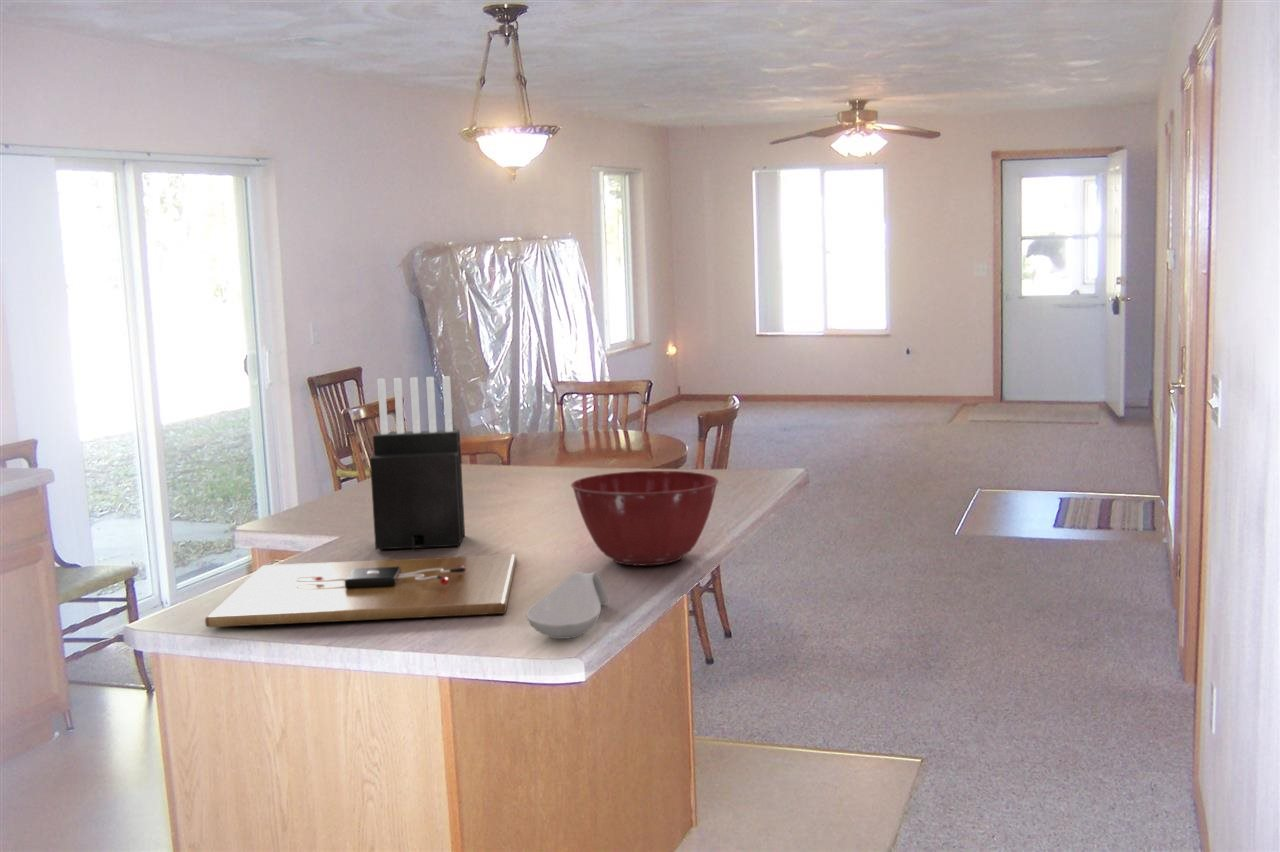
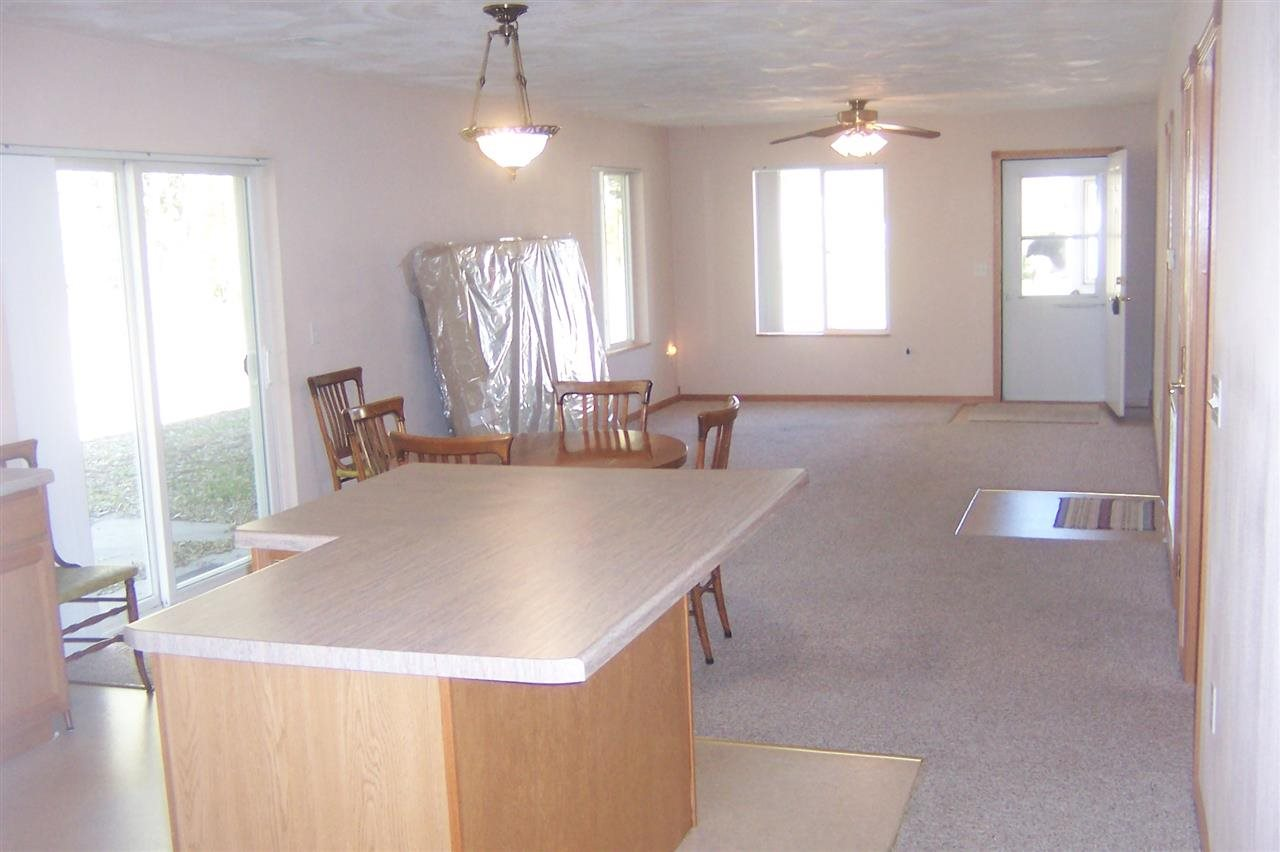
- spoon rest [525,571,608,640]
- cutting board [204,553,518,628]
- knife block [369,375,466,551]
- mixing bowl [570,470,720,566]
